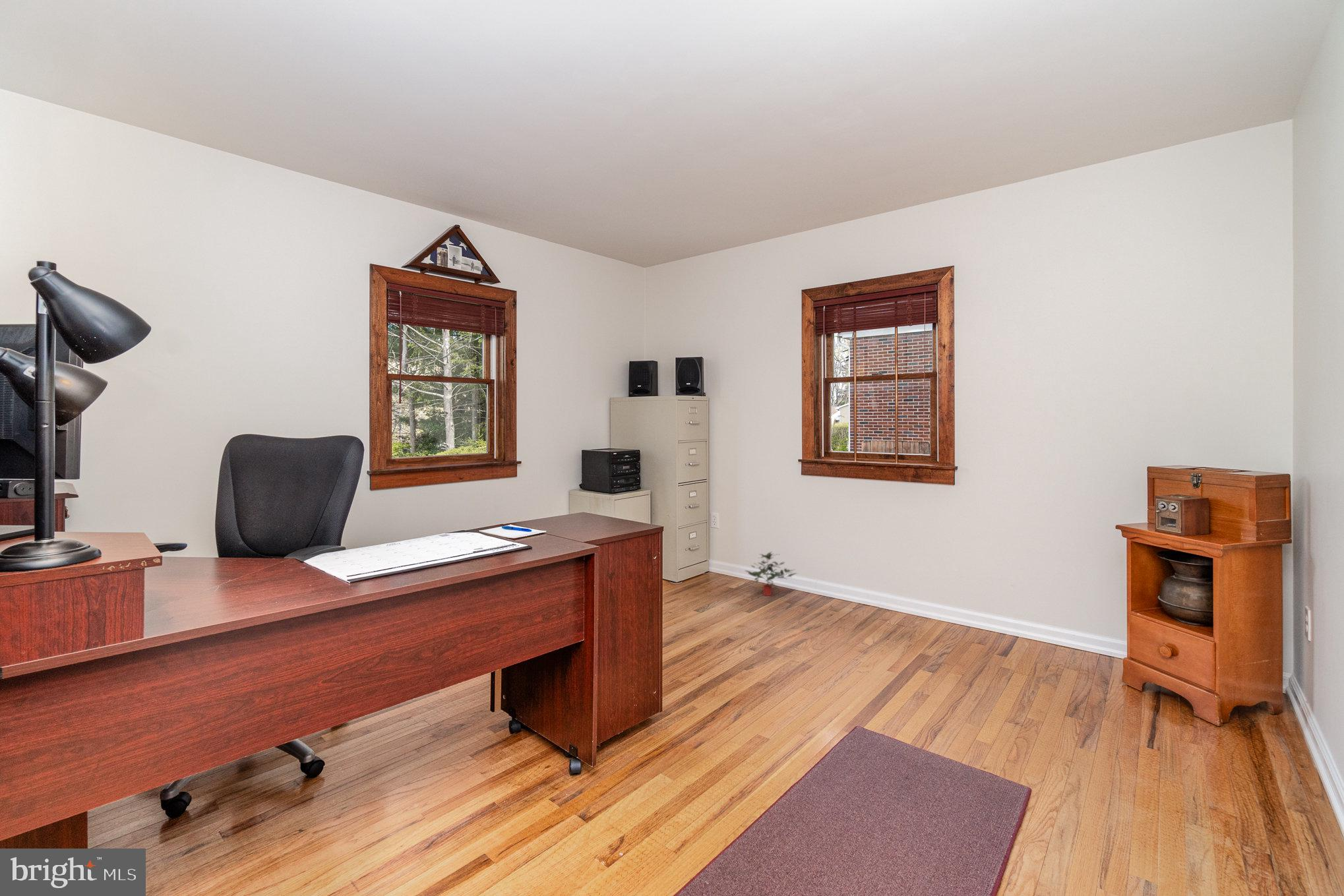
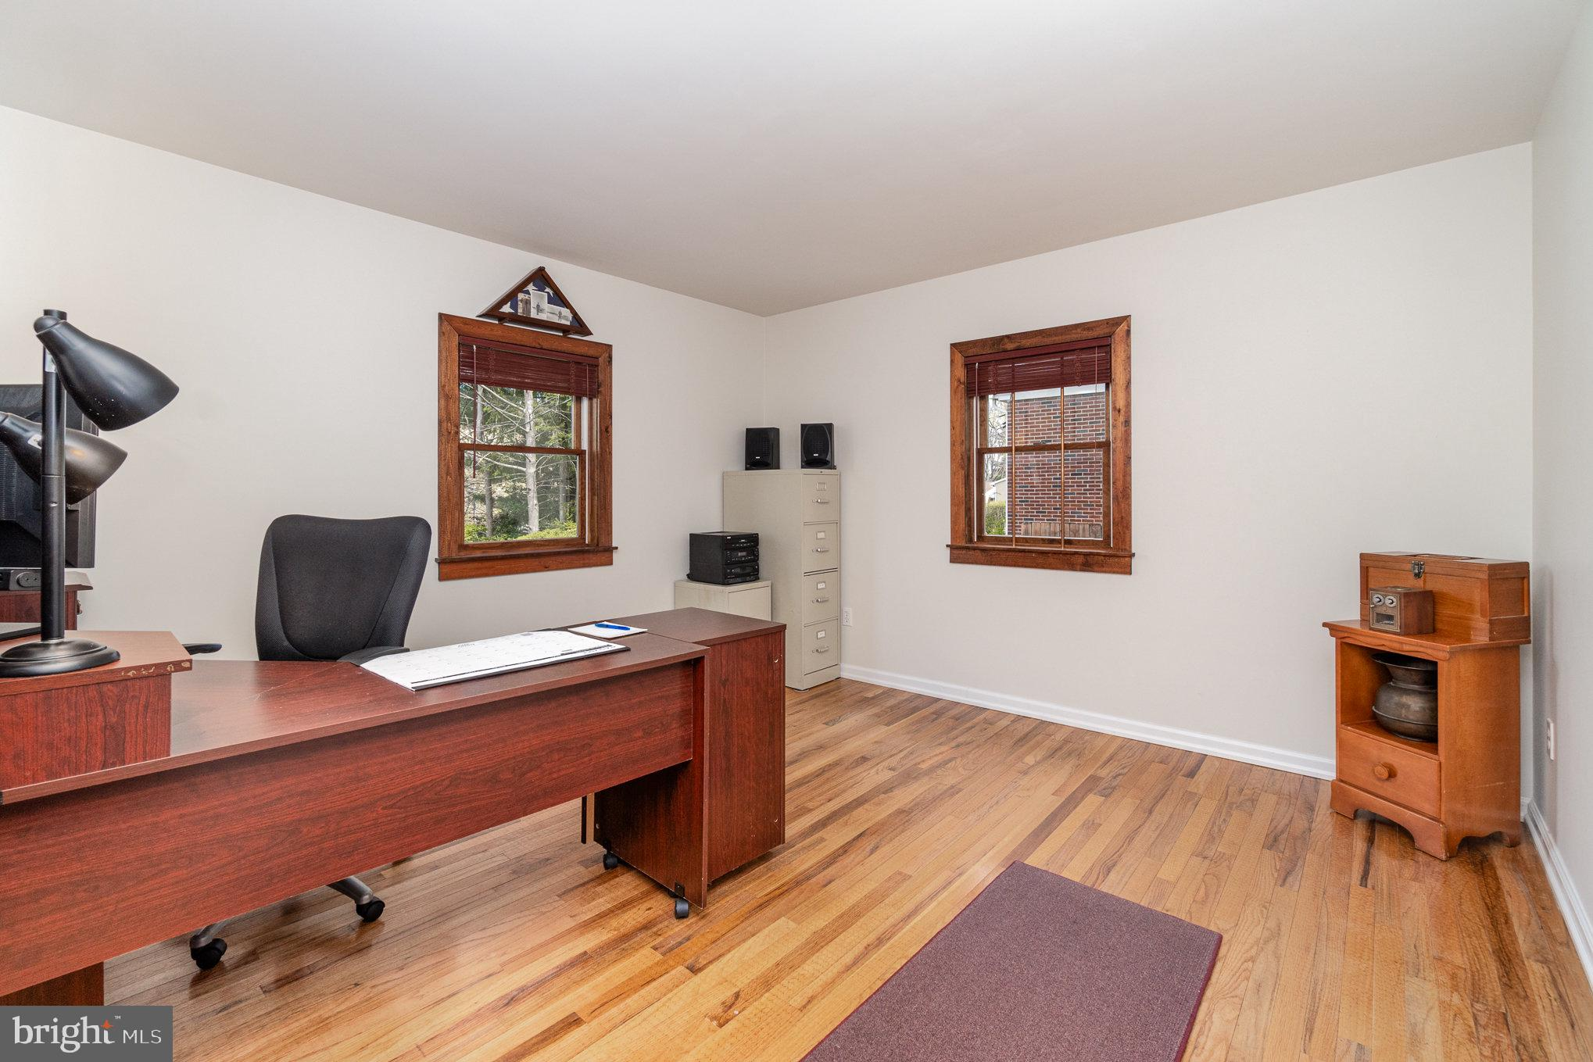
- potted plant [745,551,799,597]
